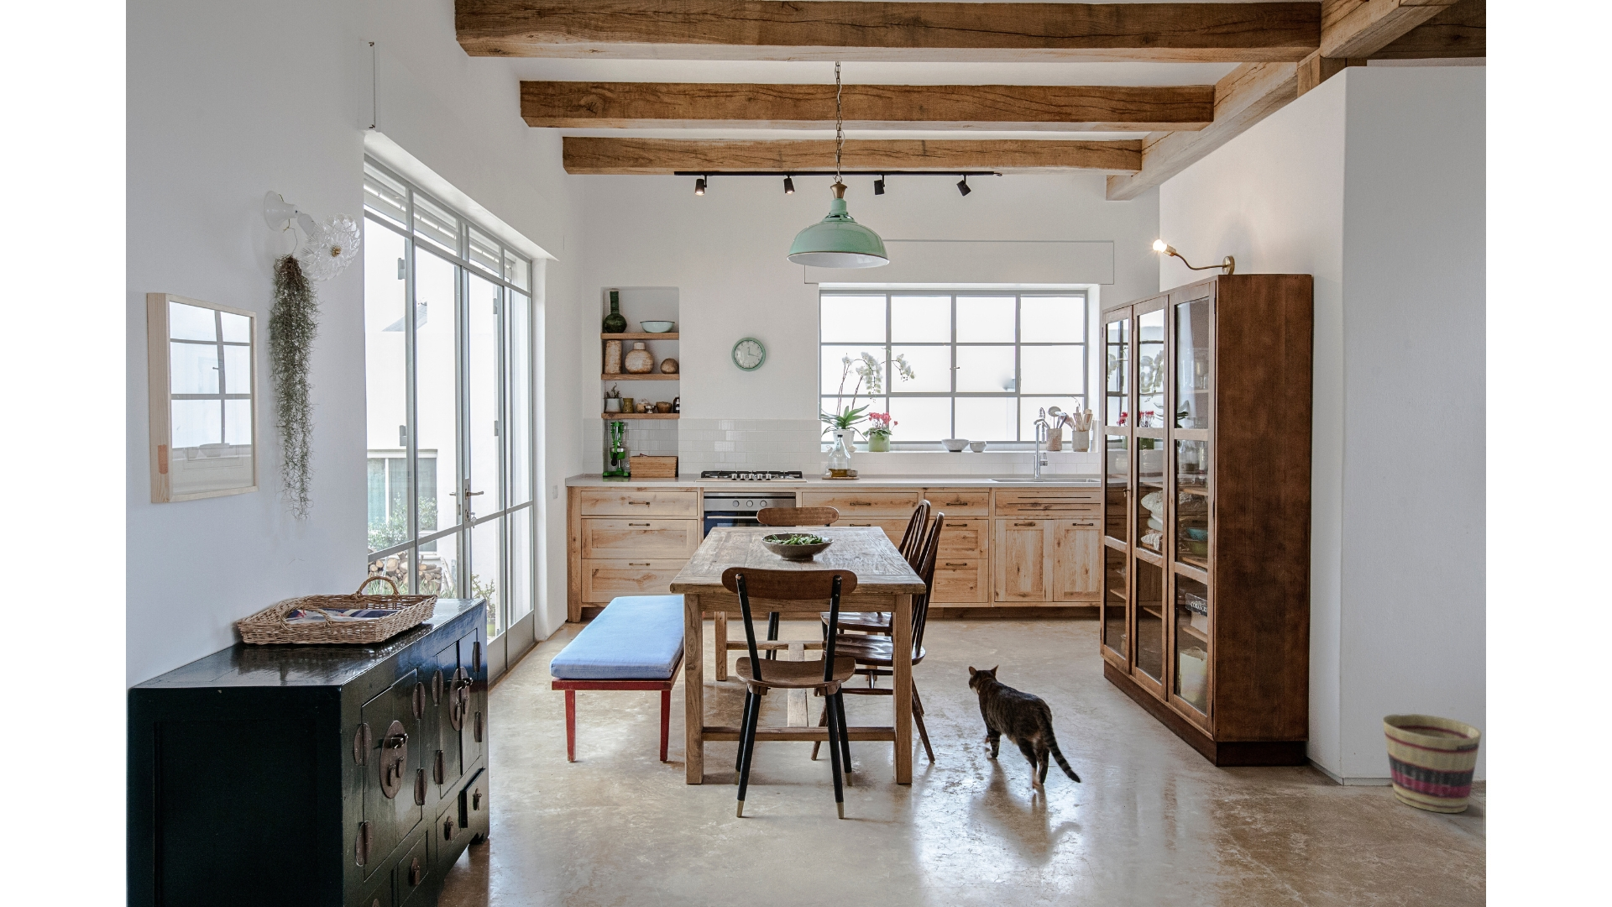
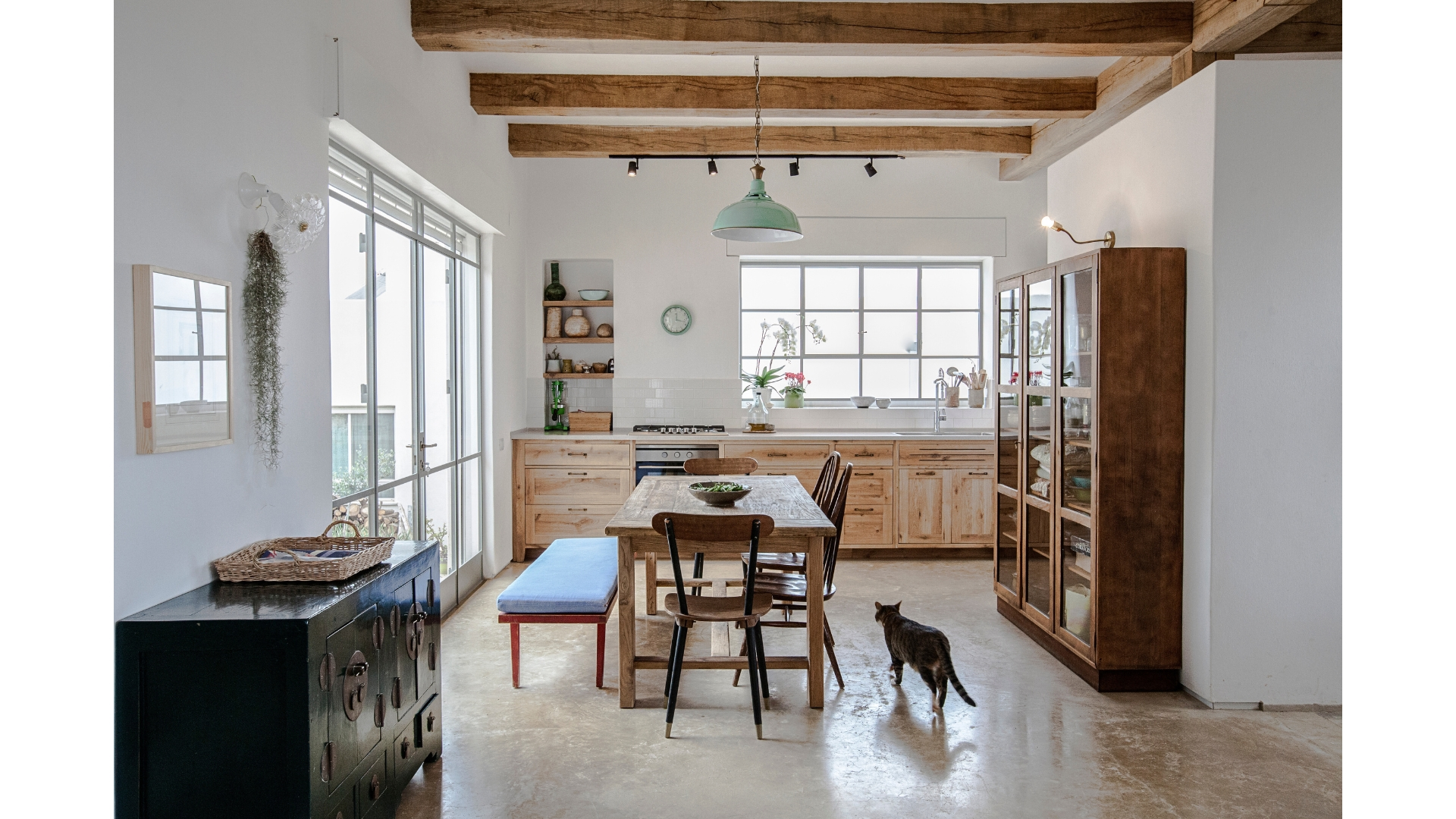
- basket [1382,713,1482,814]
